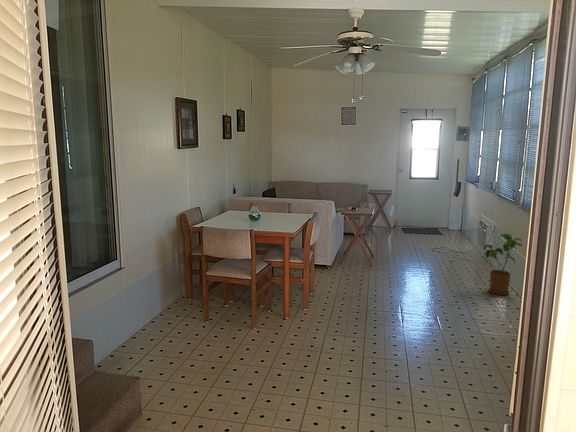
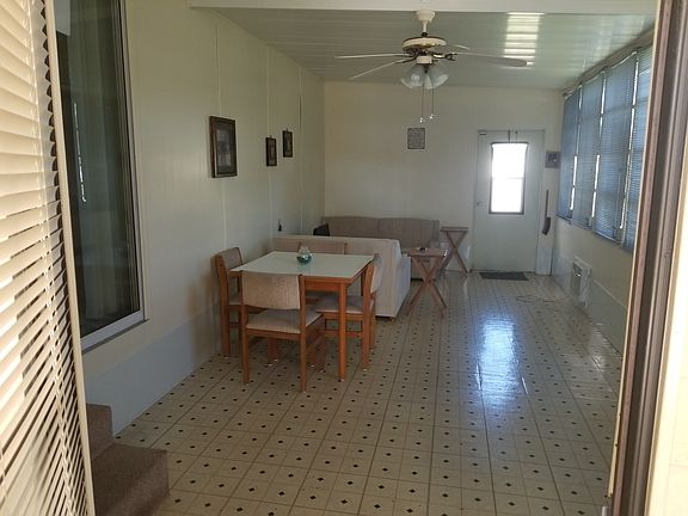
- house plant [483,233,524,296]
